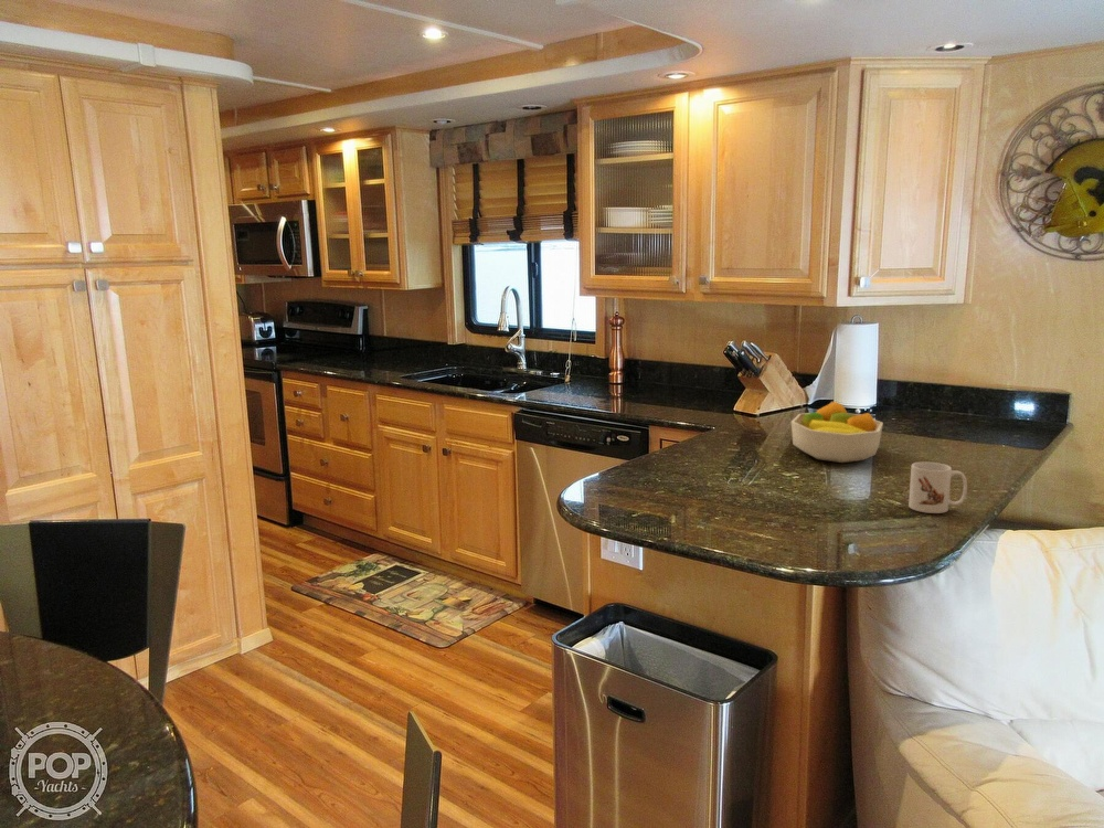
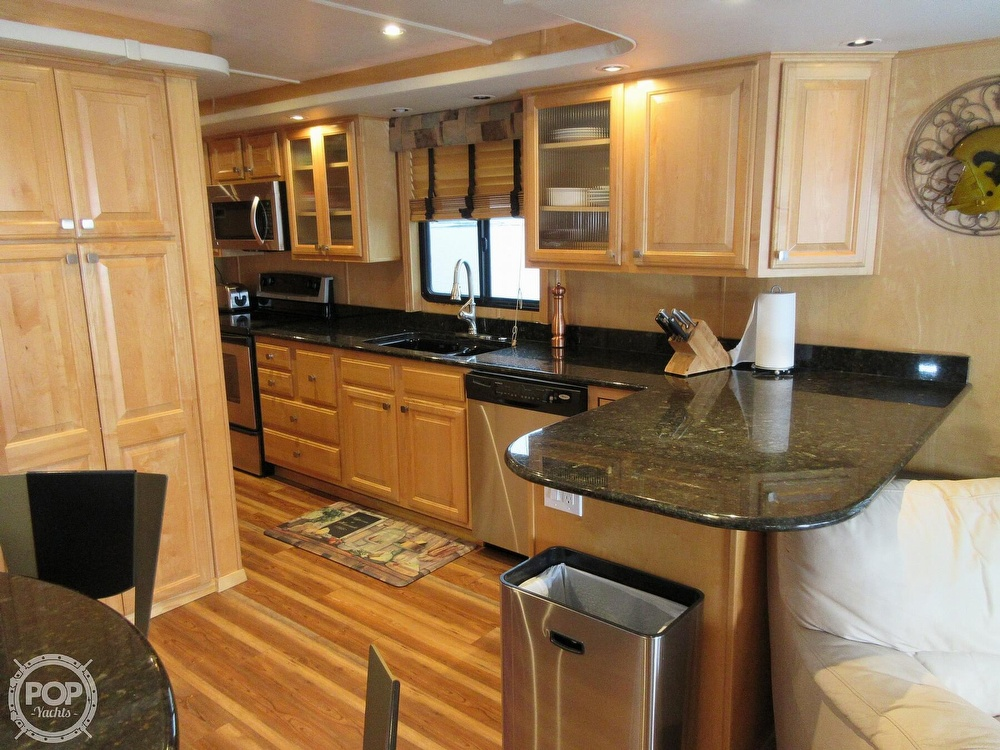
- fruit bowl [790,401,884,464]
- mug [907,460,968,514]
